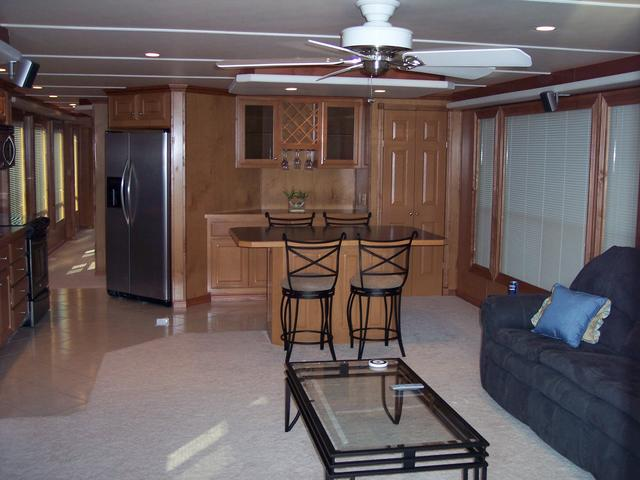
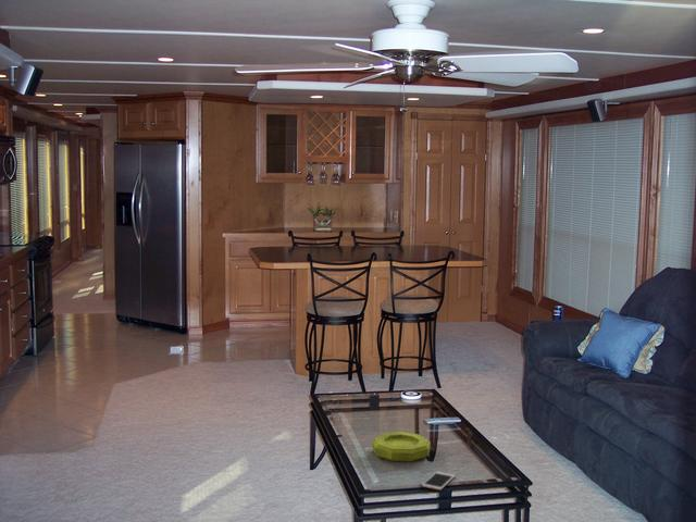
+ bowl [371,431,432,462]
+ cell phone [421,471,457,492]
